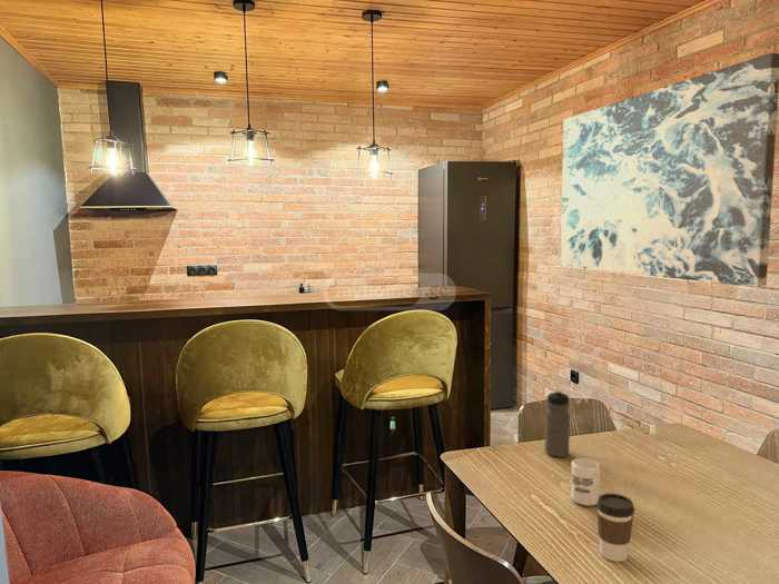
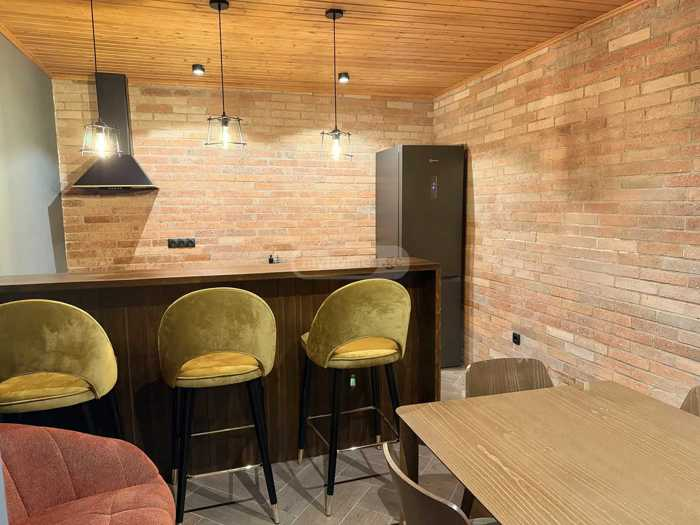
- cup [570,457,601,507]
- coffee cup [595,493,635,563]
- water bottle [544,388,571,458]
- wall art [560,52,779,288]
